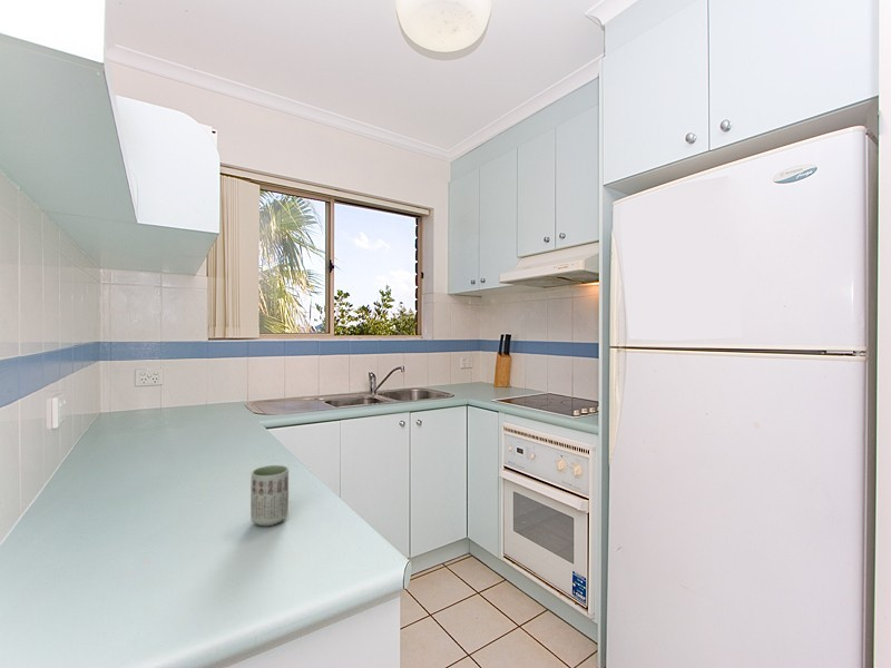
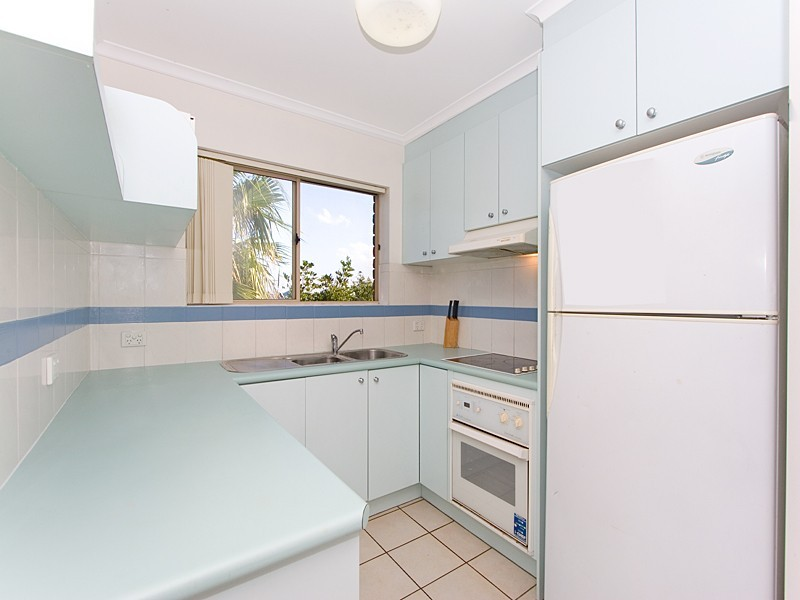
- cup [249,464,290,527]
